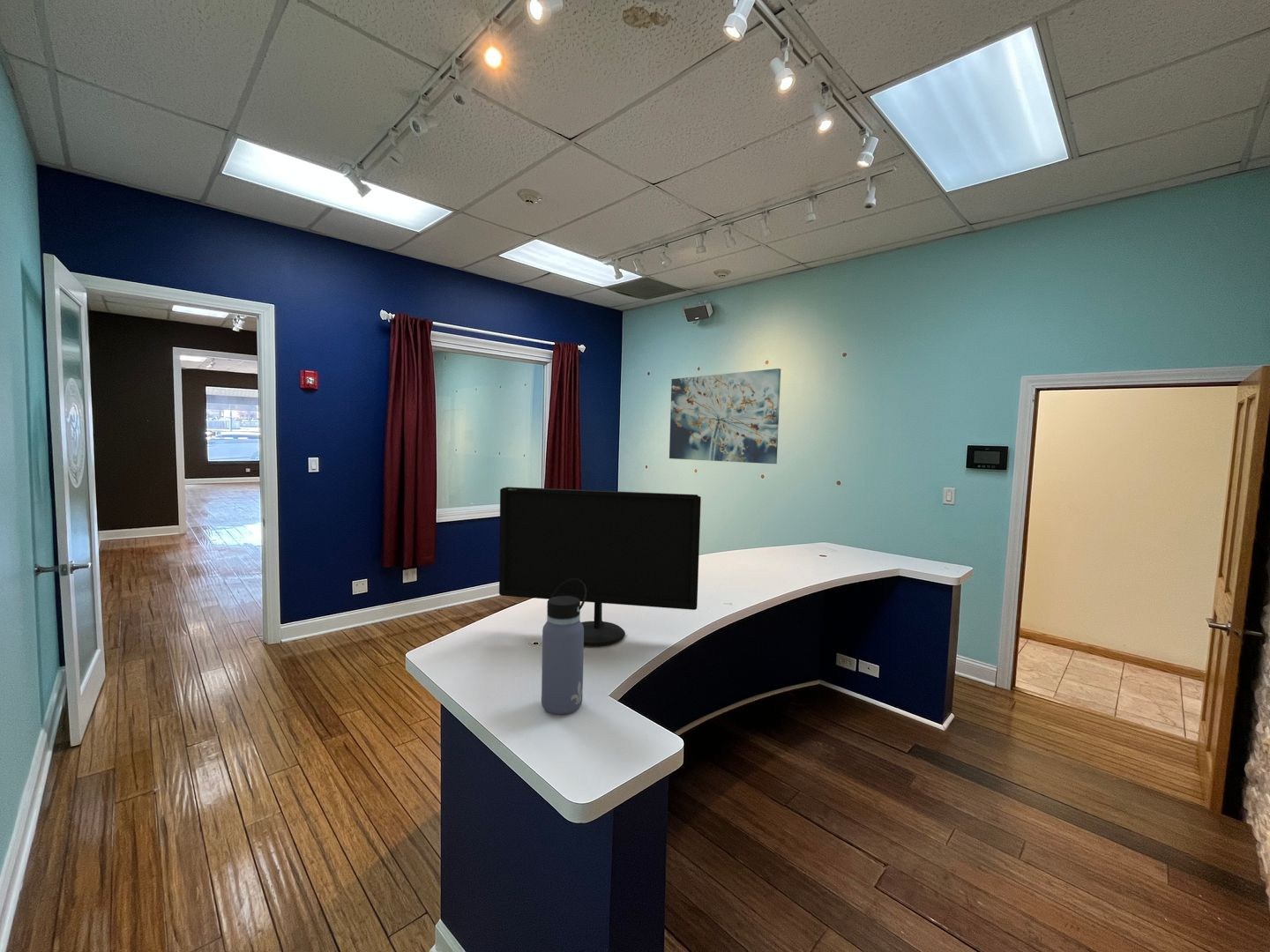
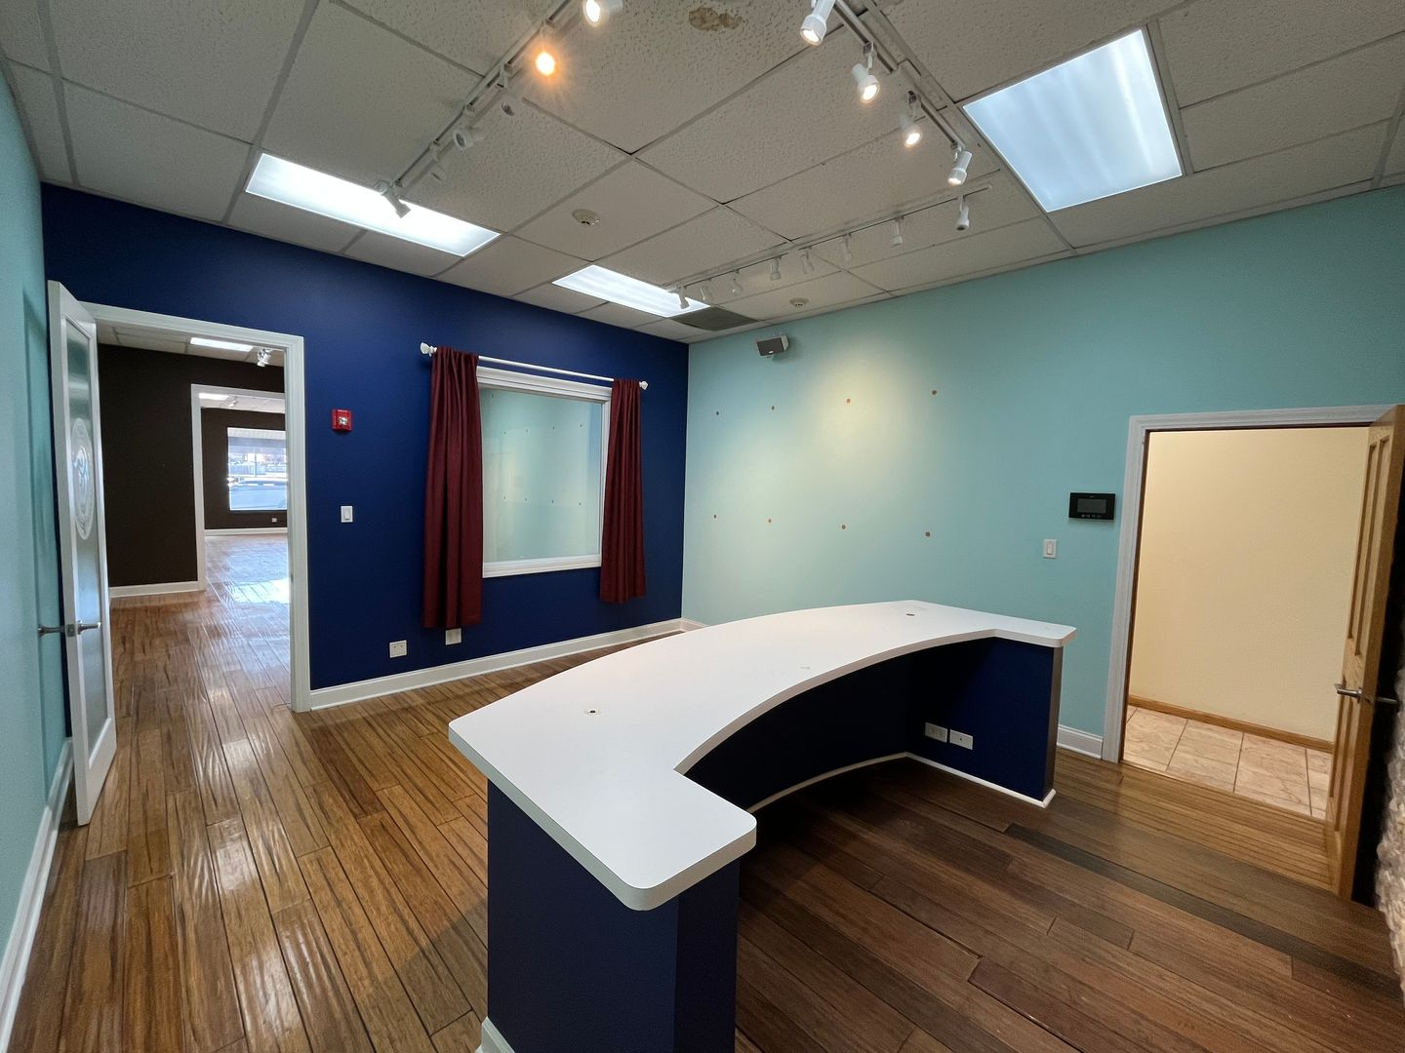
- water bottle [541,578,586,715]
- computer monitor [498,486,702,648]
- wall art [669,368,781,465]
